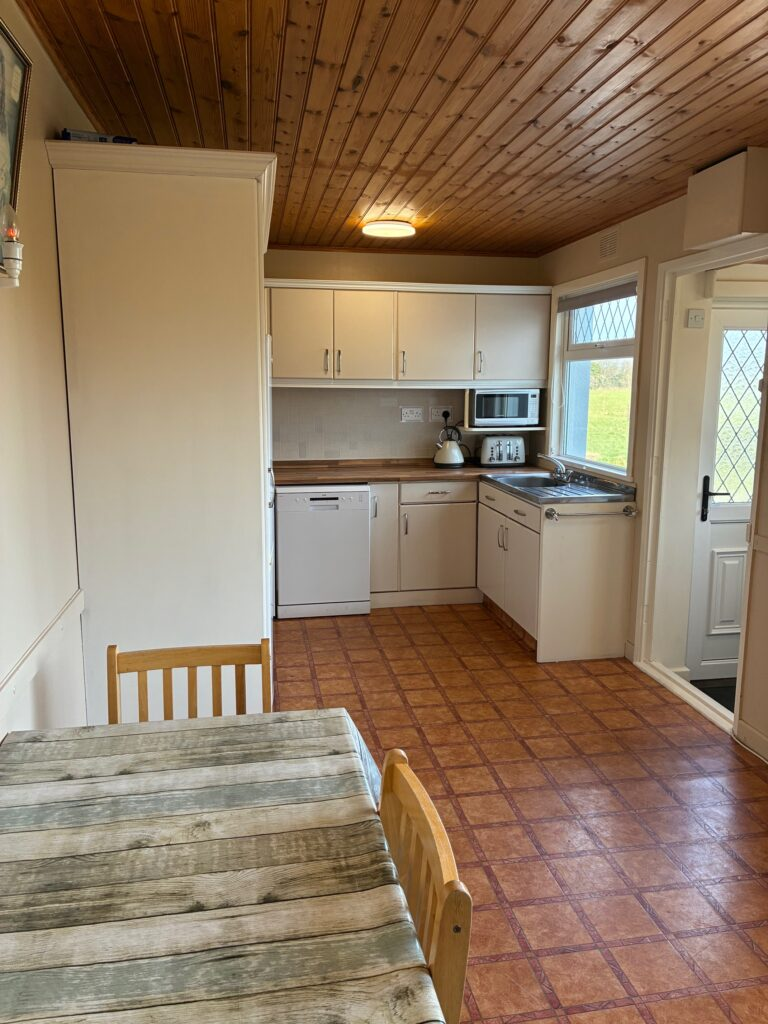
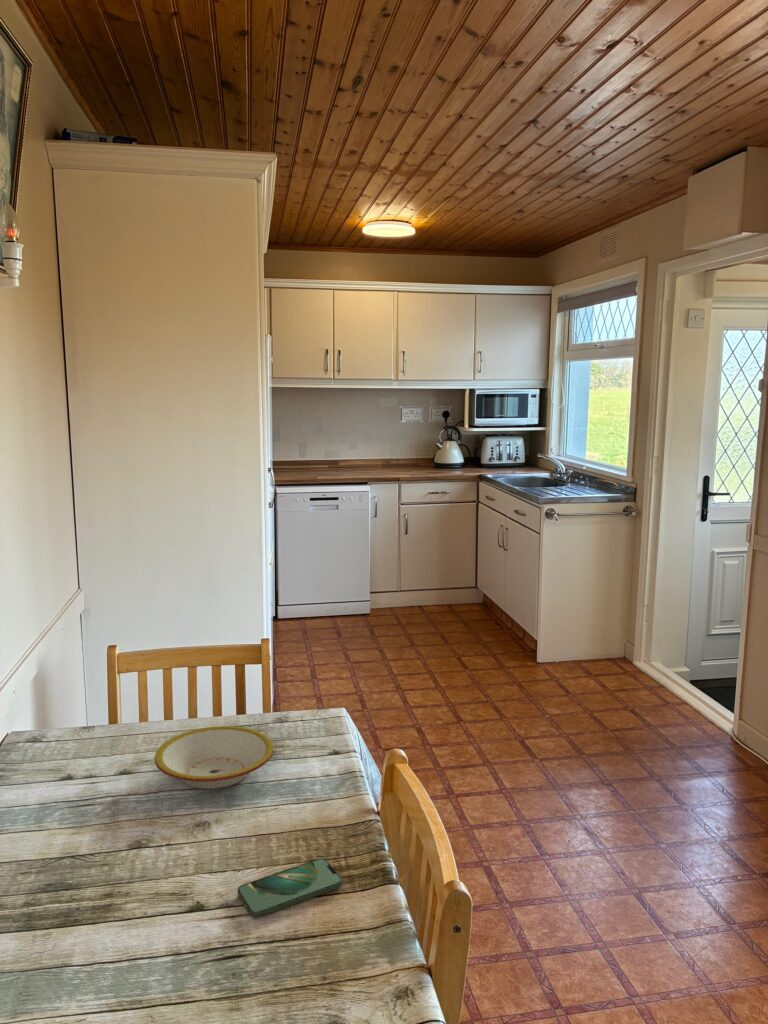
+ smartphone [237,858,343,918]
+ bowl [154,725,274,790]
